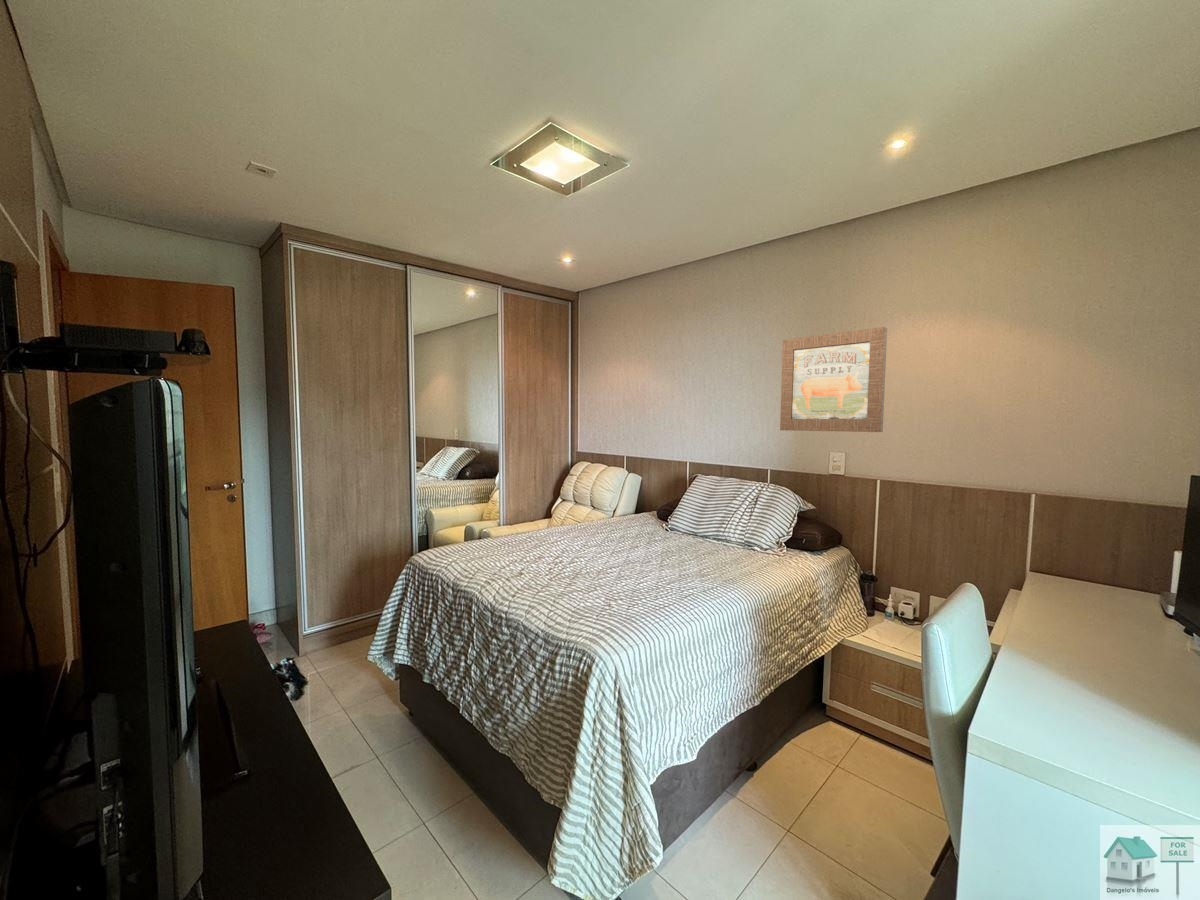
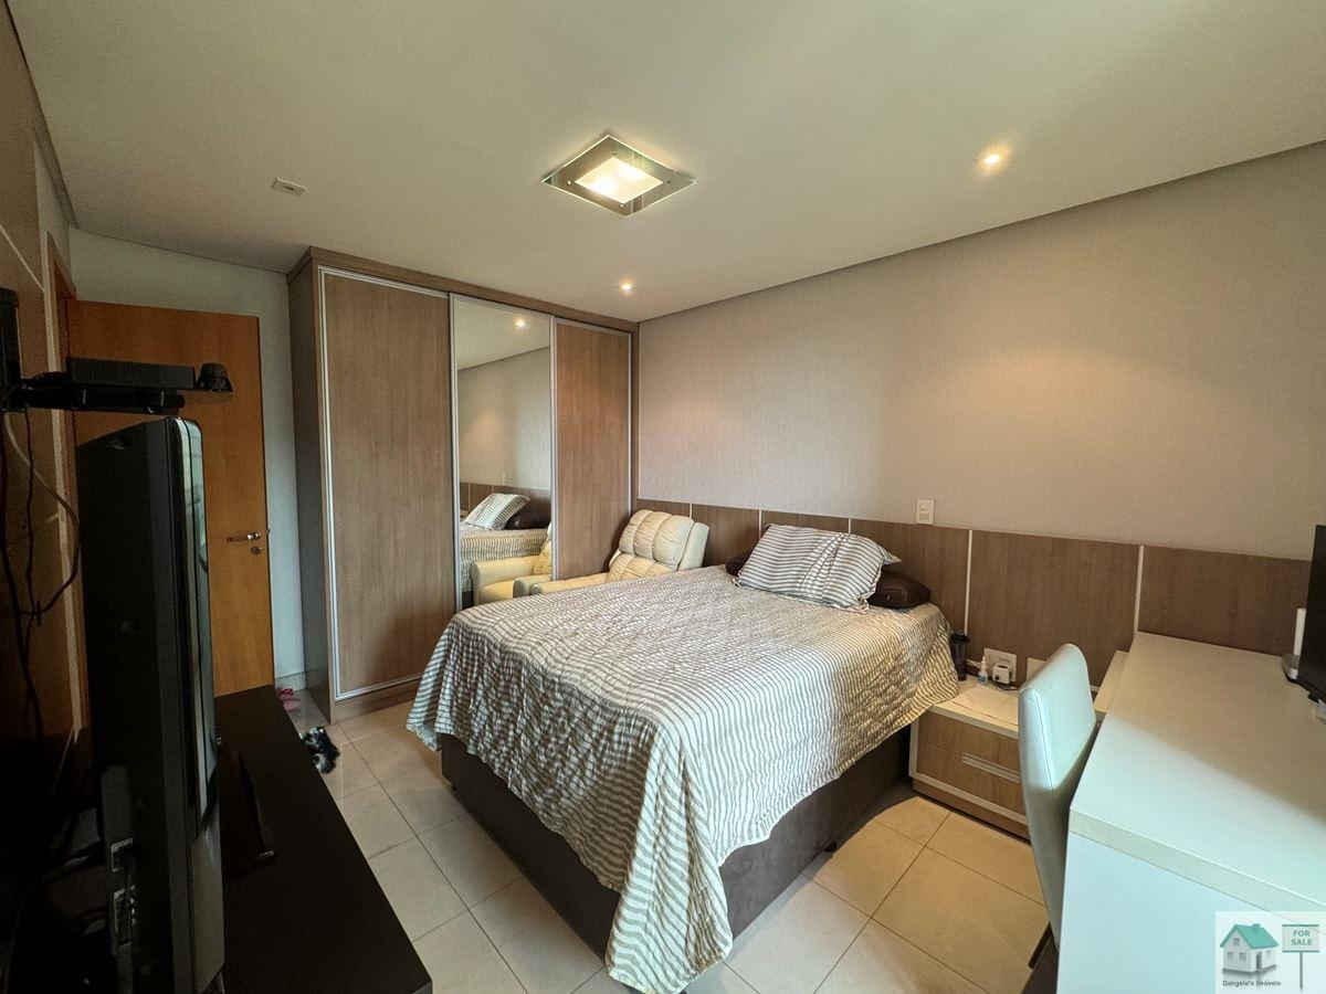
- wall art [779,326,888,433]
